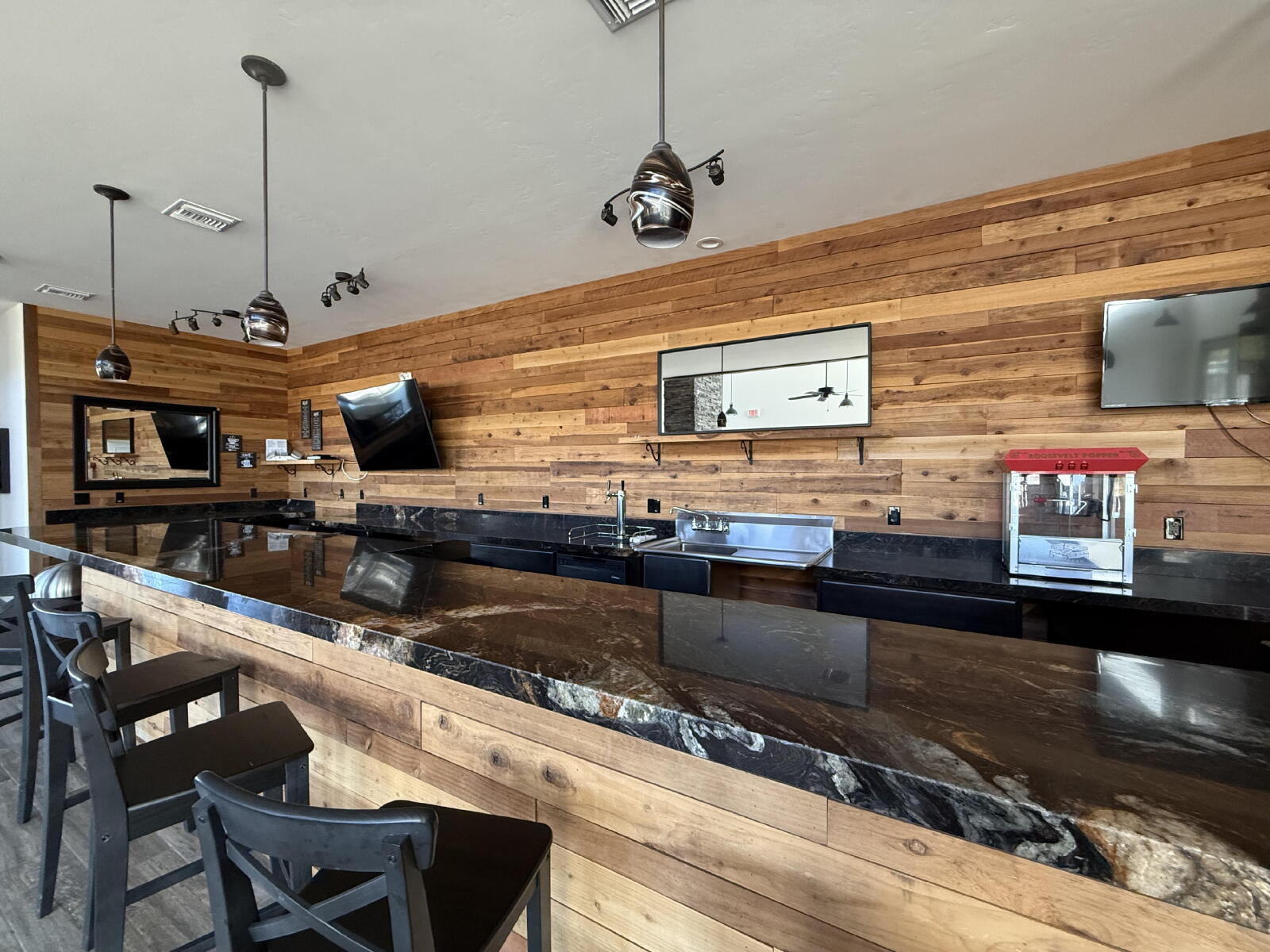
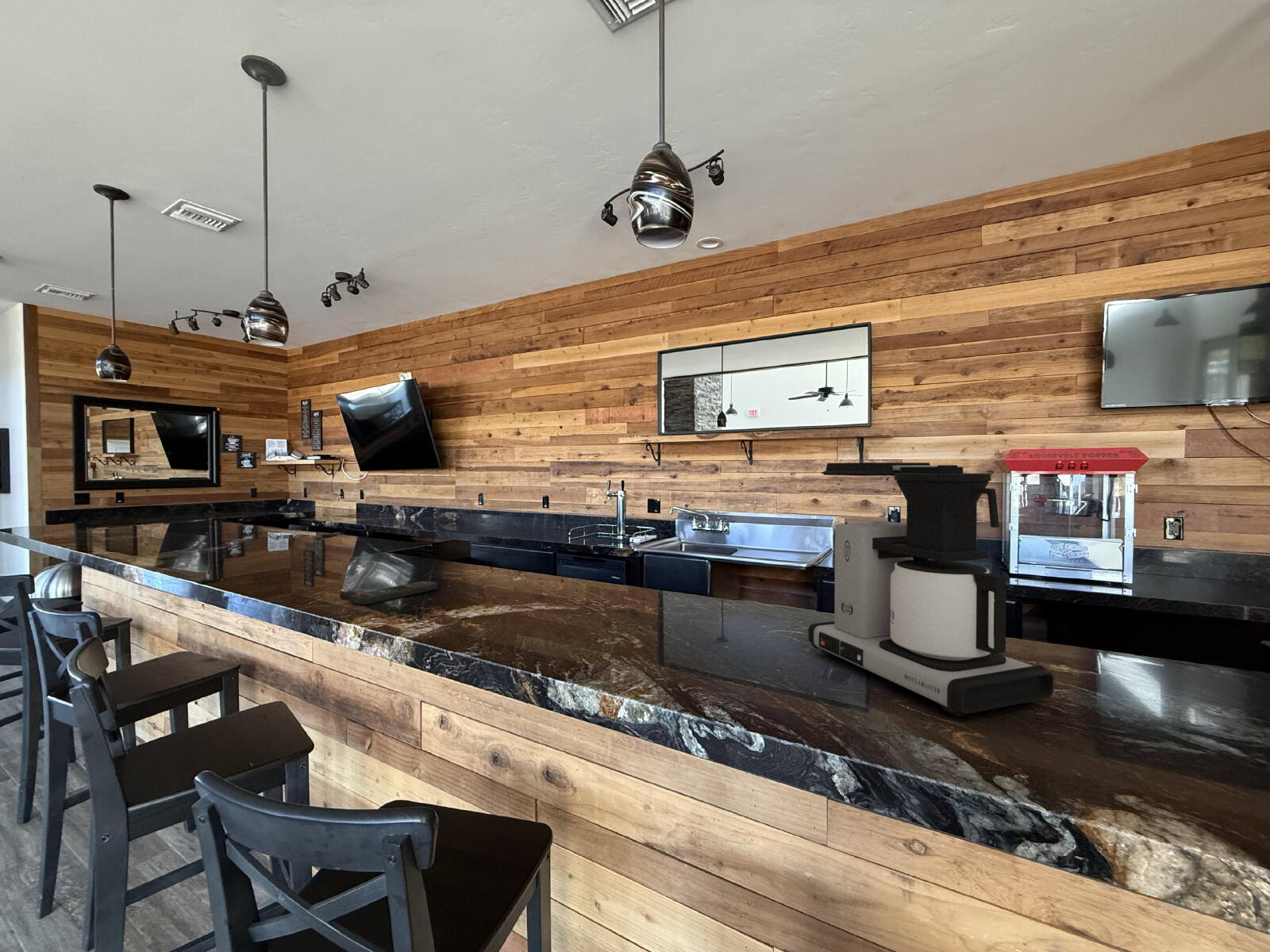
+ remote control [351,580,438,605]
+ coffee maker [808,462,1054,717]
